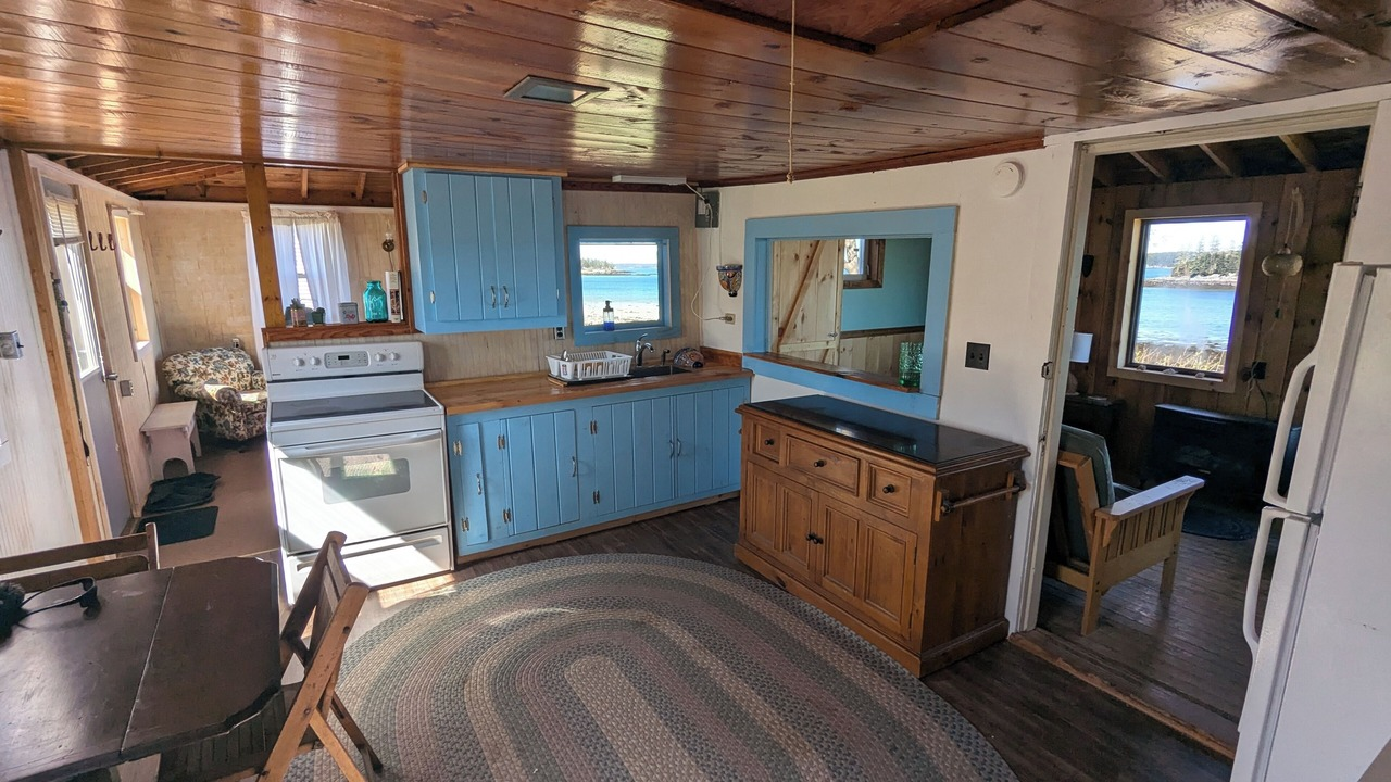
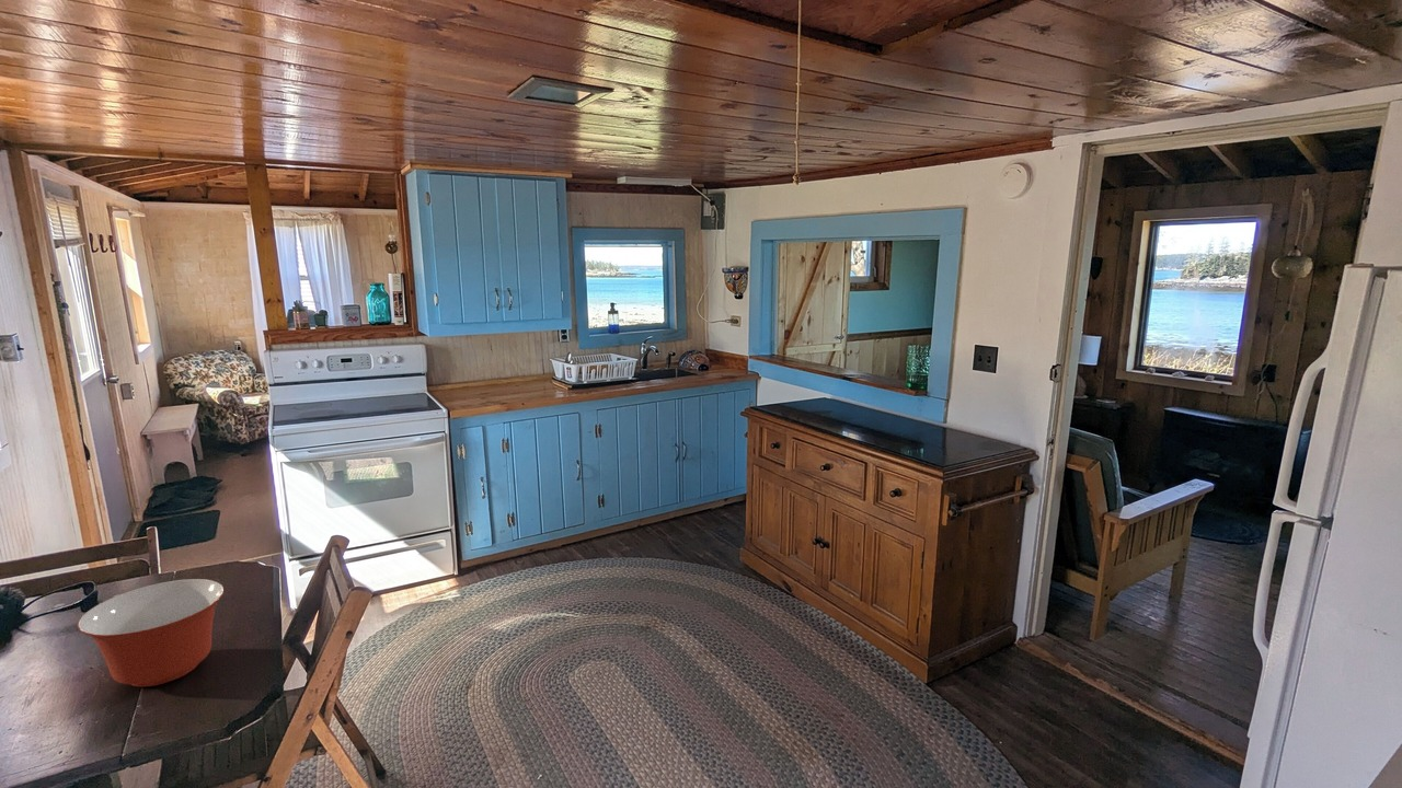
+ mixing bowl [77,578,226,688]
